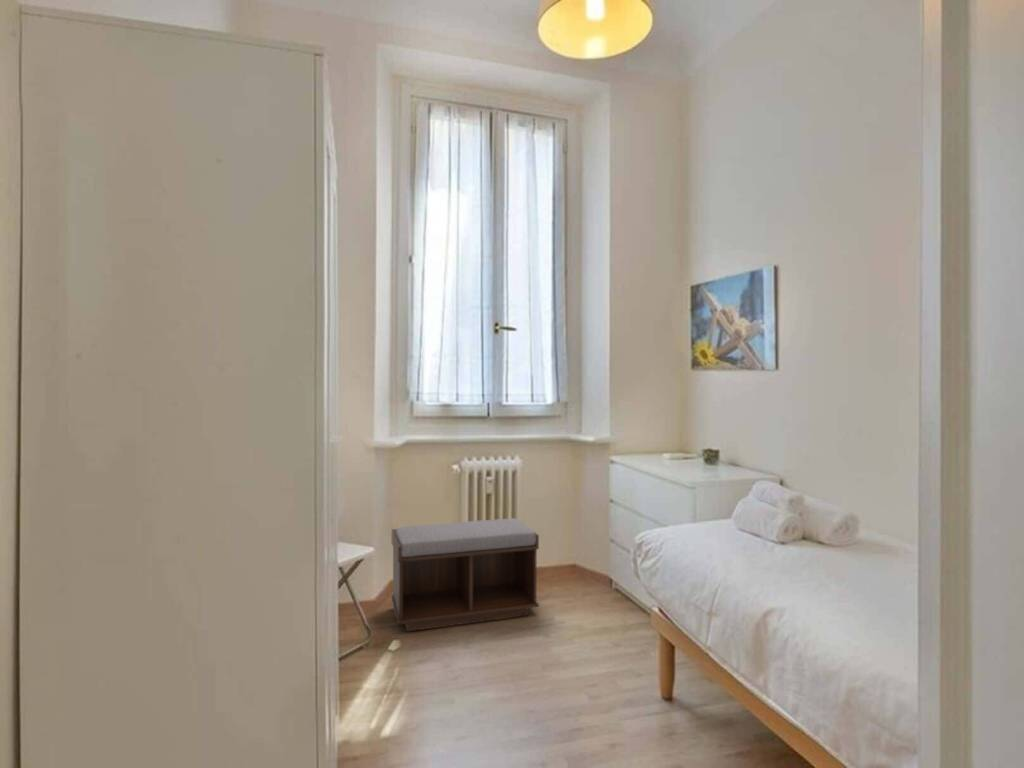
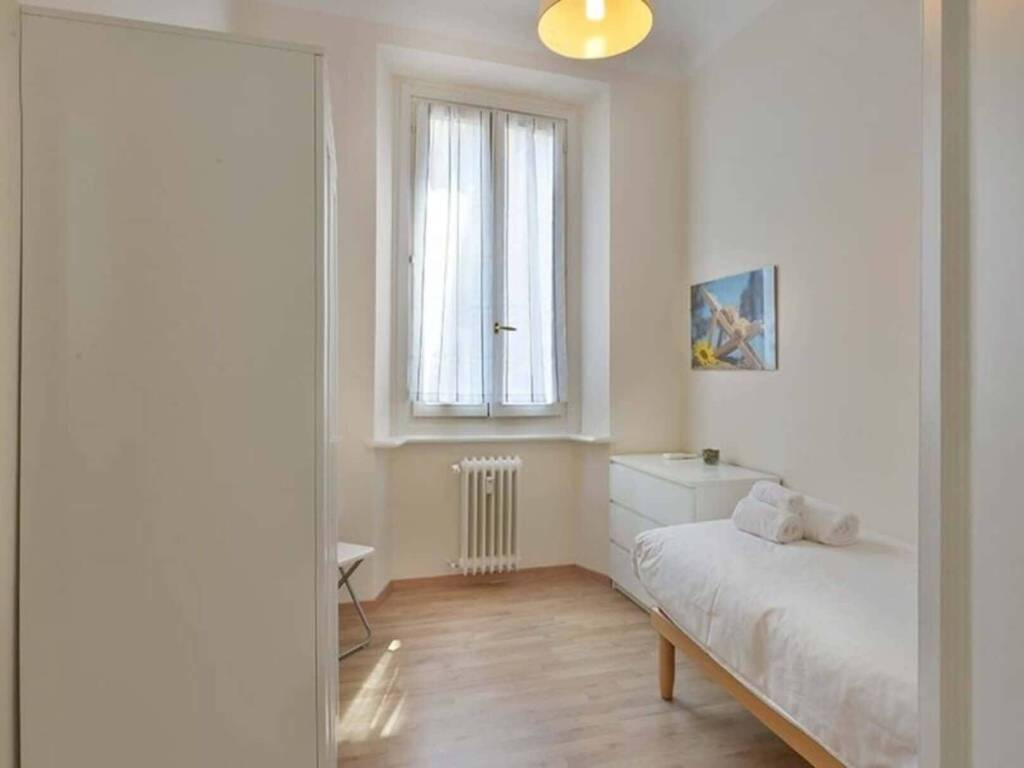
- bench [390,517,540,633]
